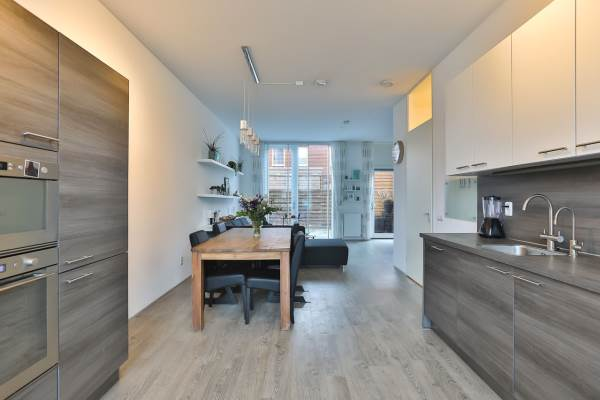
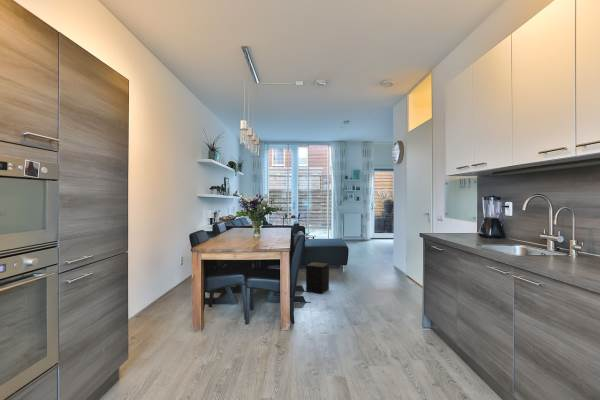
+ speaker [305,261,330,295]
